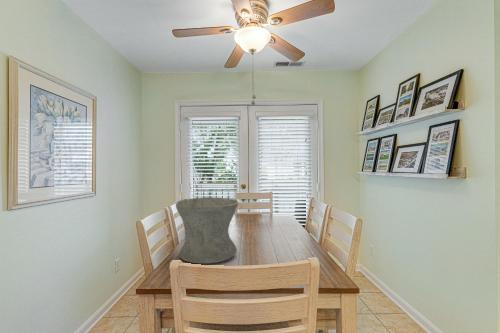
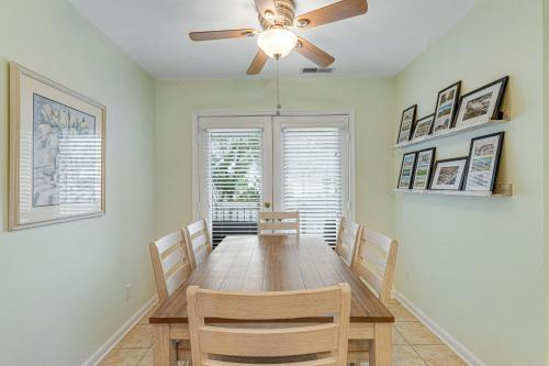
- vase [175,196,240,264]
